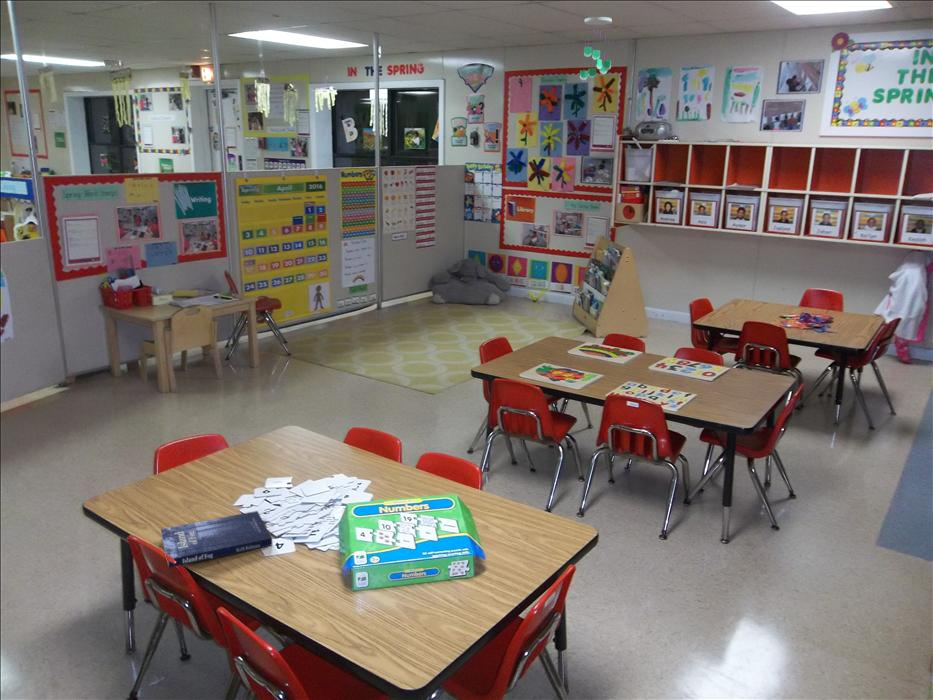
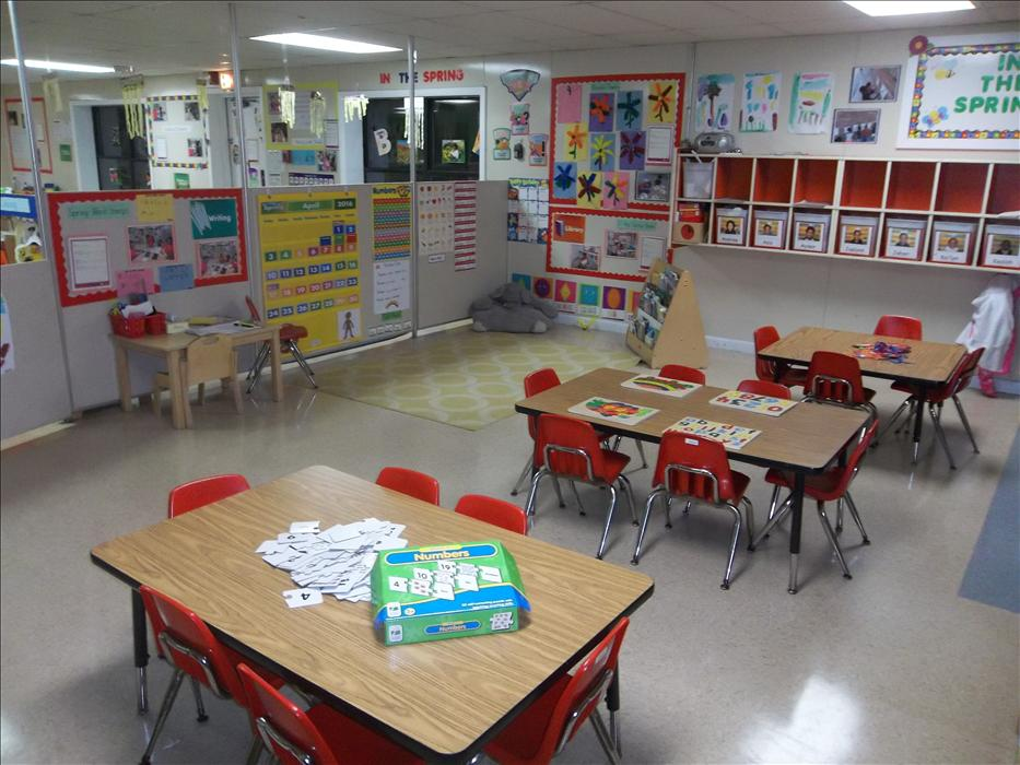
- book [160,510,273,569]
- ceiling mobile [579,16,613,81]
